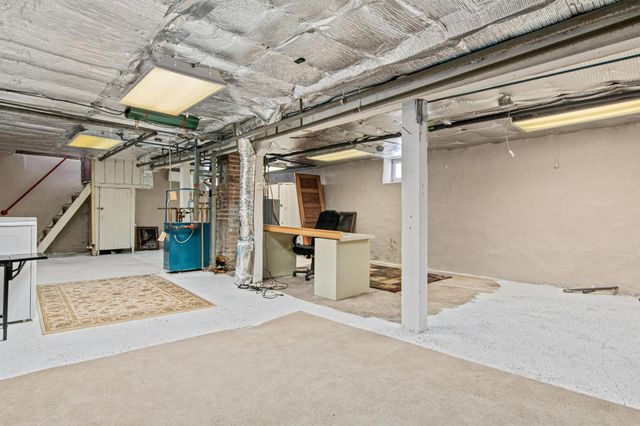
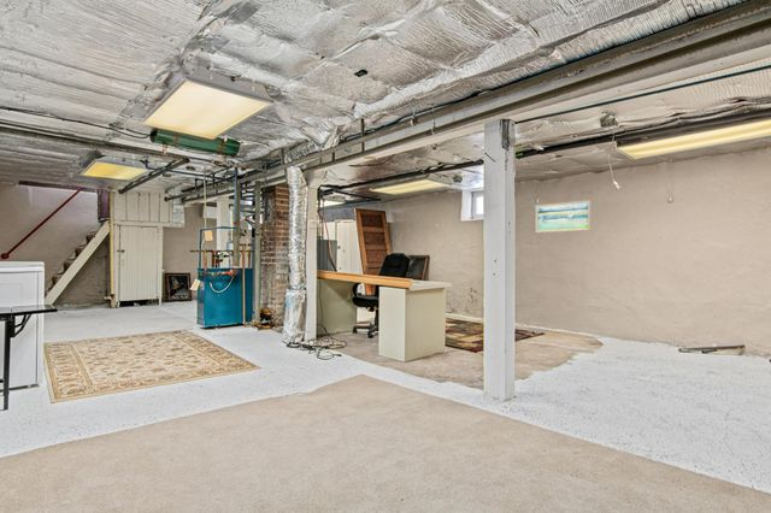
+ wall art [534,199,592,234]
